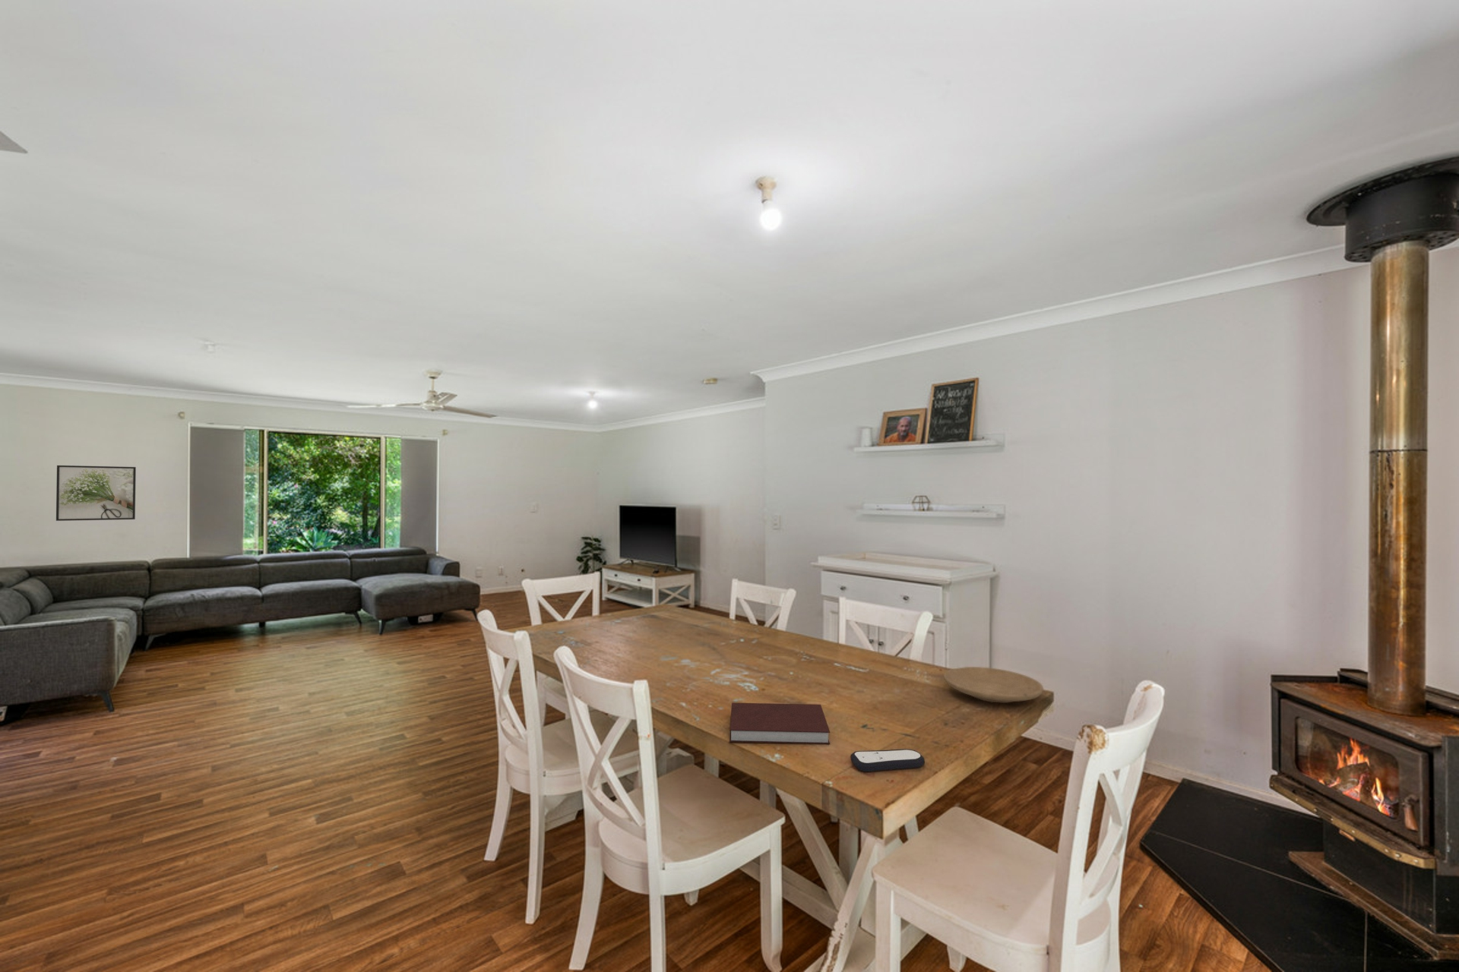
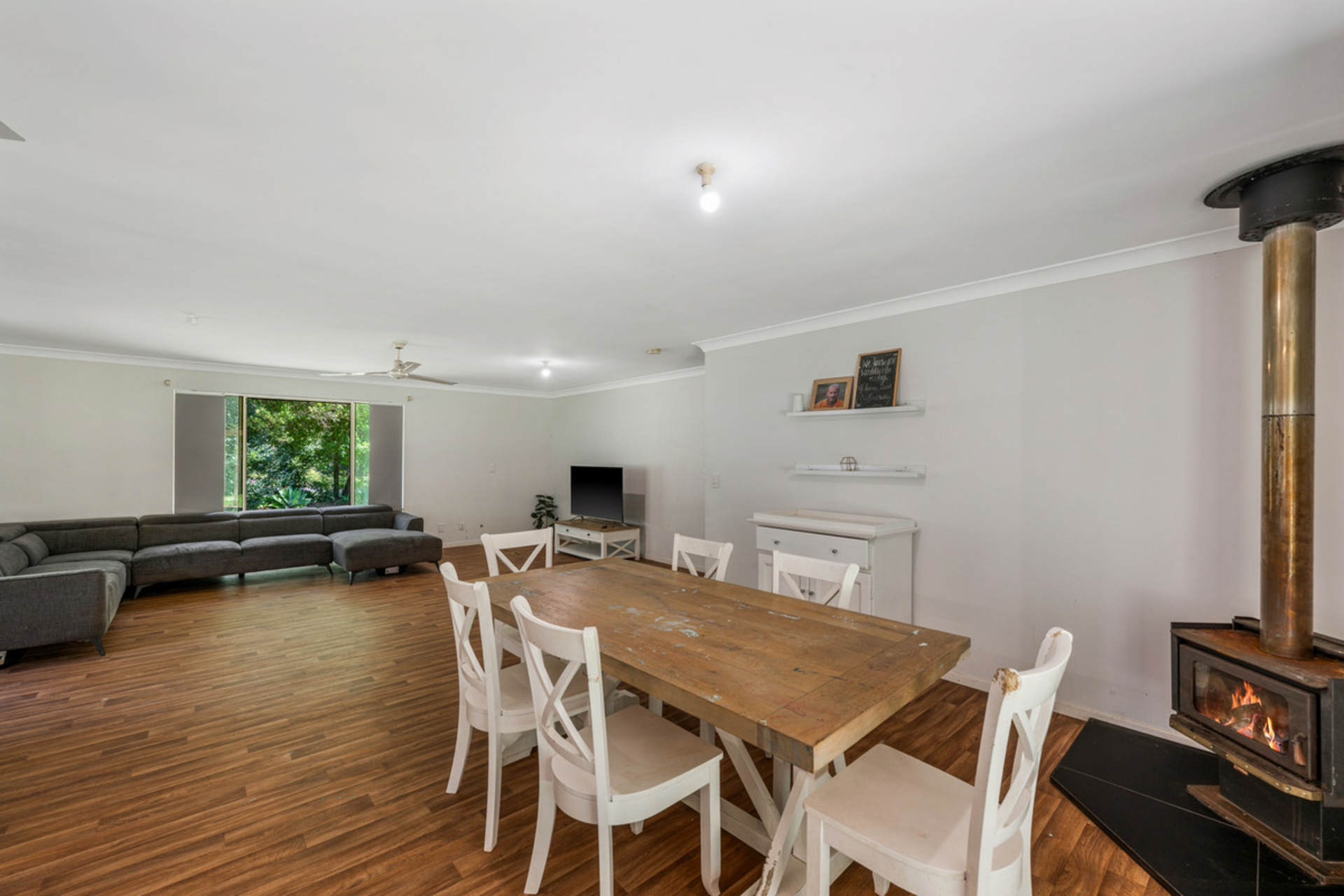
- remote control [850,747,926,773]
- plate [943,666,1044,704]
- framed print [55,464,137,522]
- notebook [728,702,830,745]
